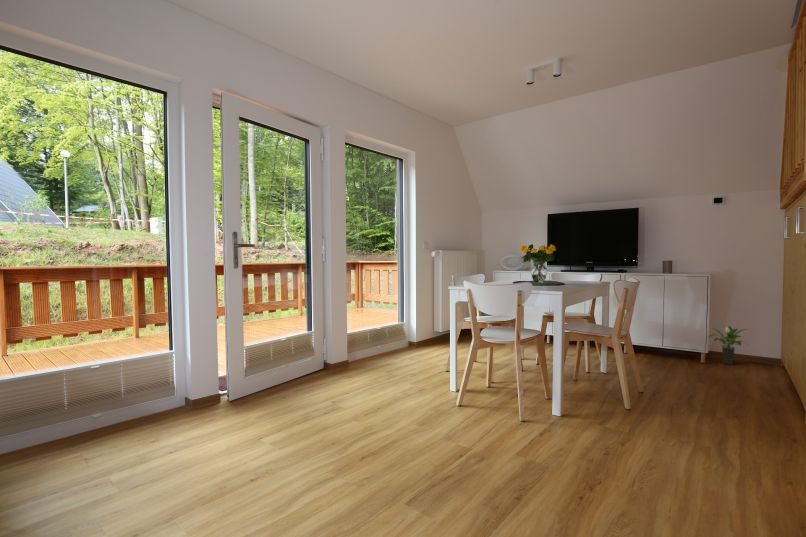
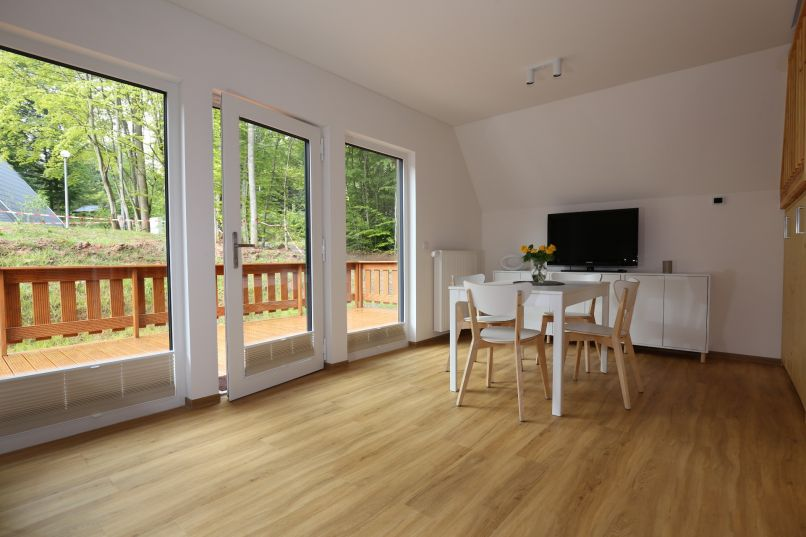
- potted plant [707,325,748,366]
